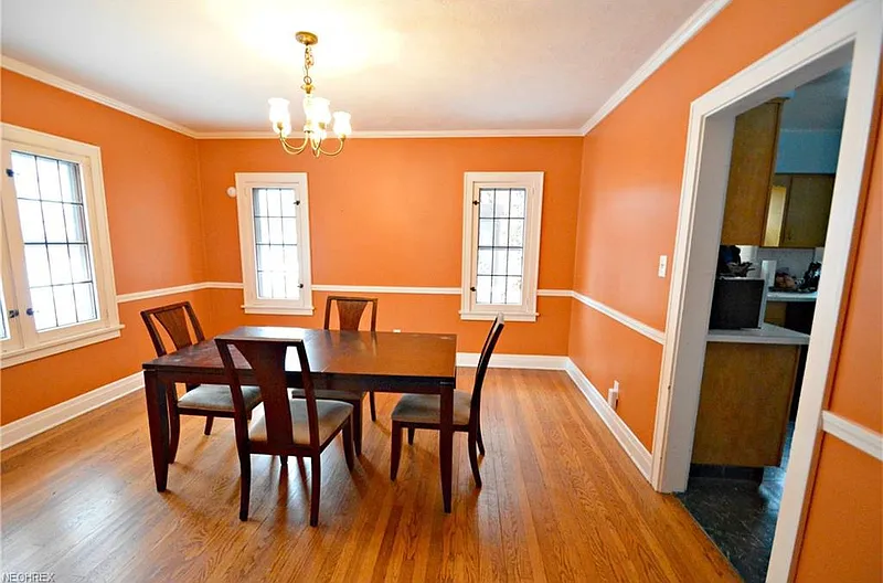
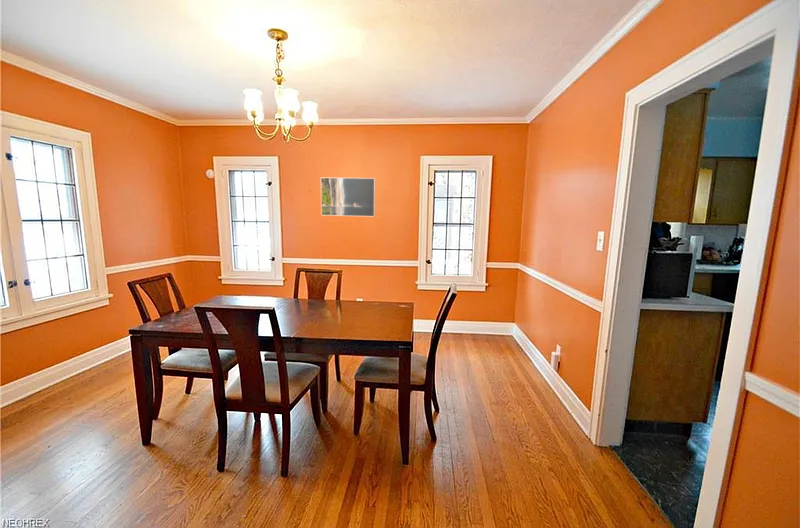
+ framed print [320,177,376,218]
